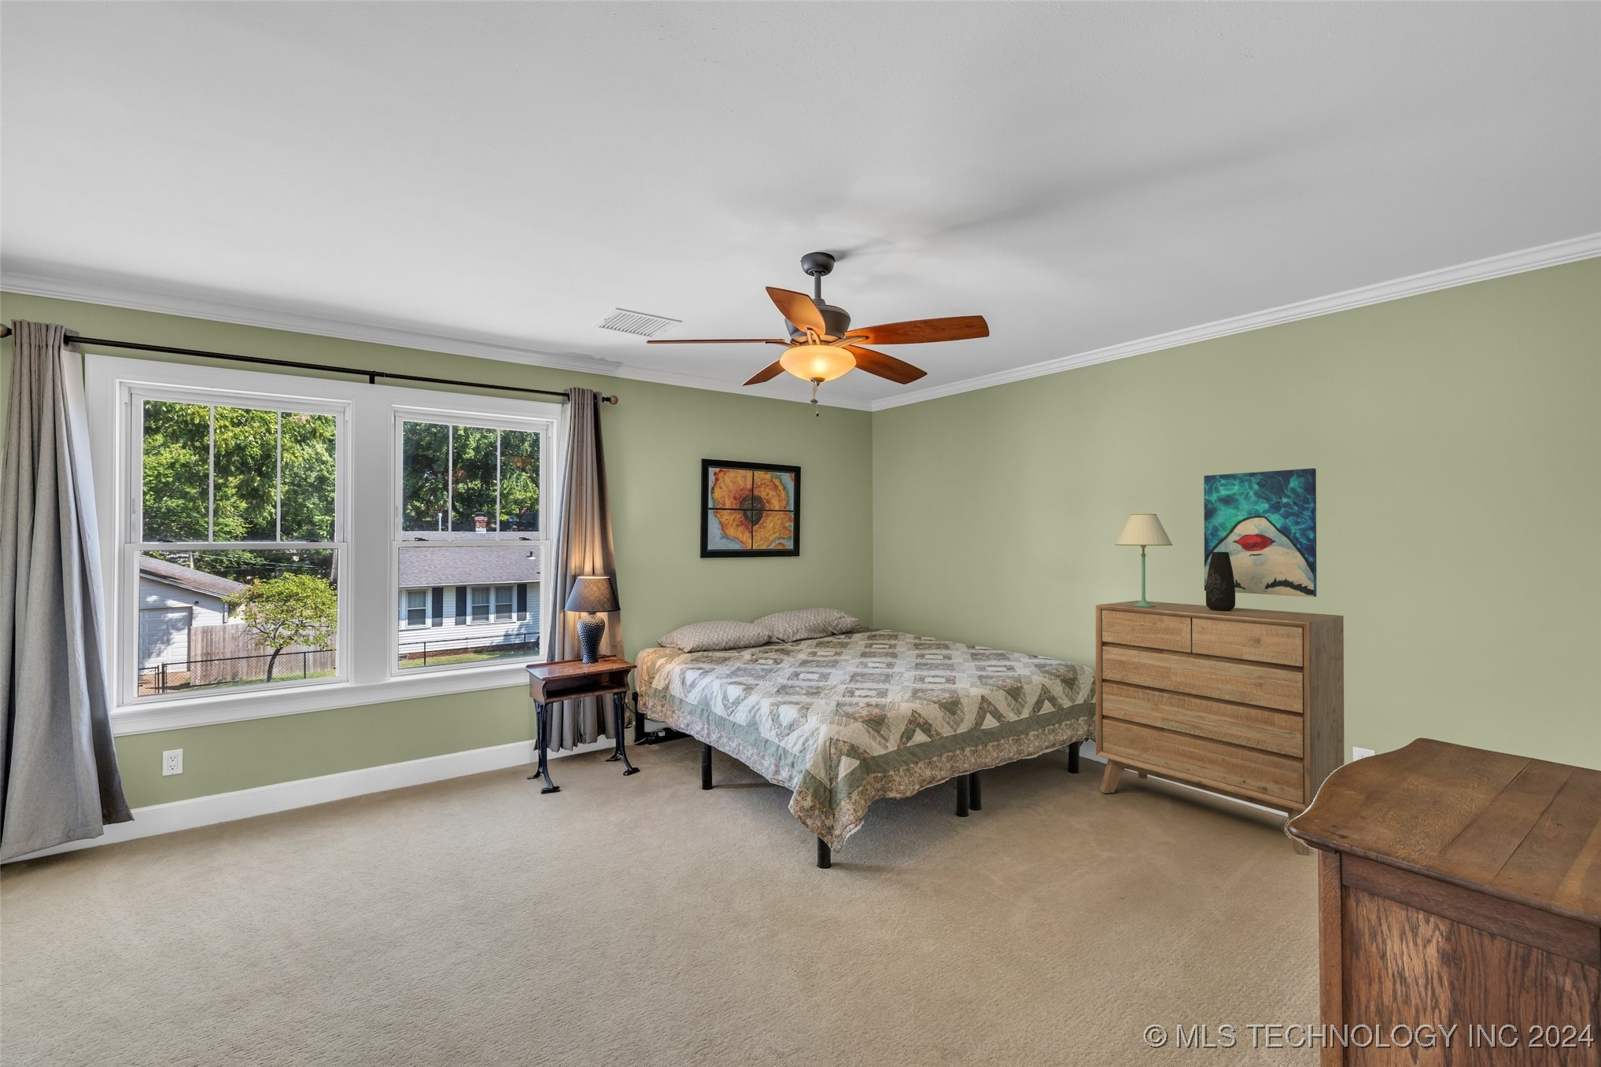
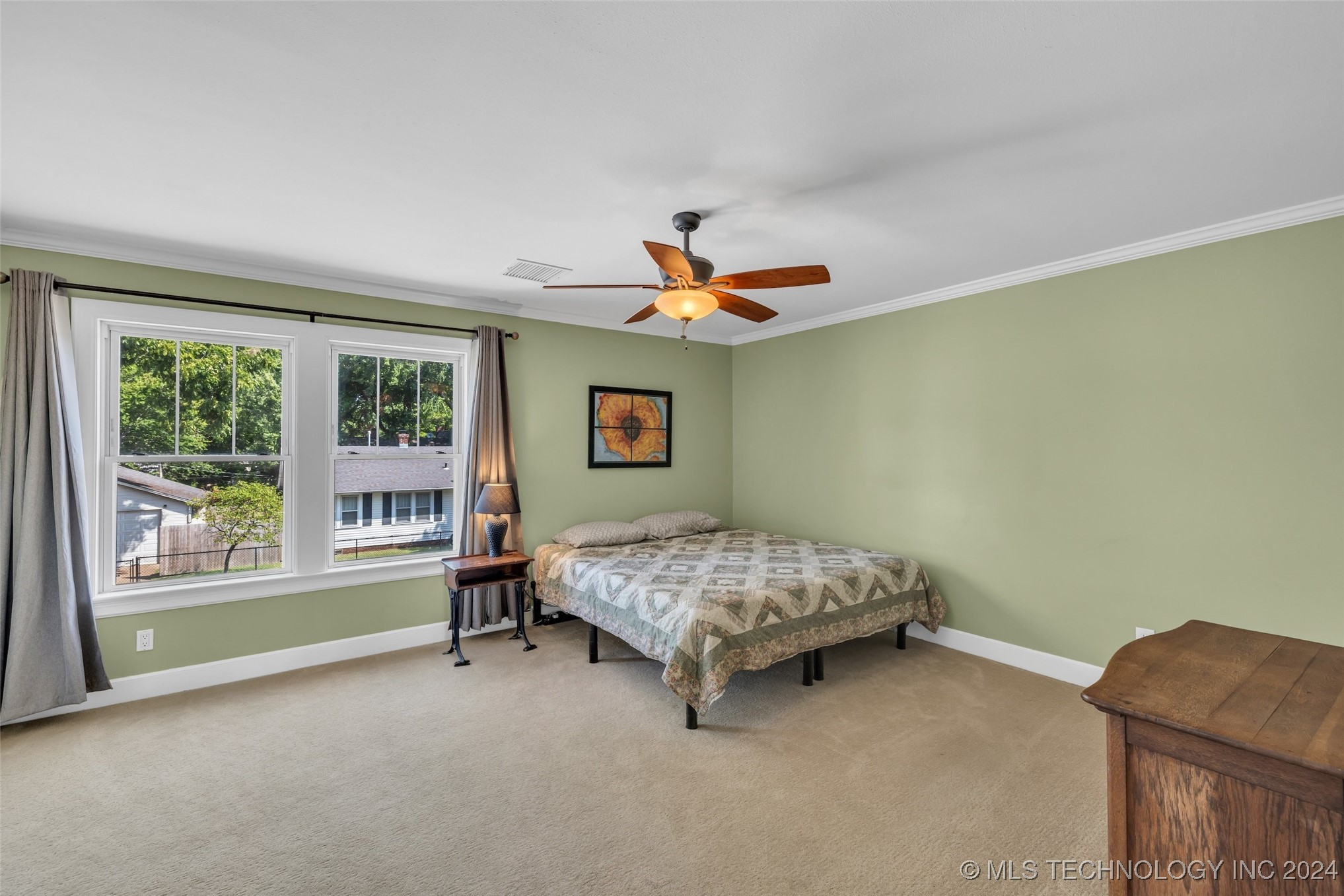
- table lamp [1114,513,1173,607]
- dresser [1095,600,1345,856]
- vase [1206,553,1236,611]
- wall art [1203,468,1317,598]
